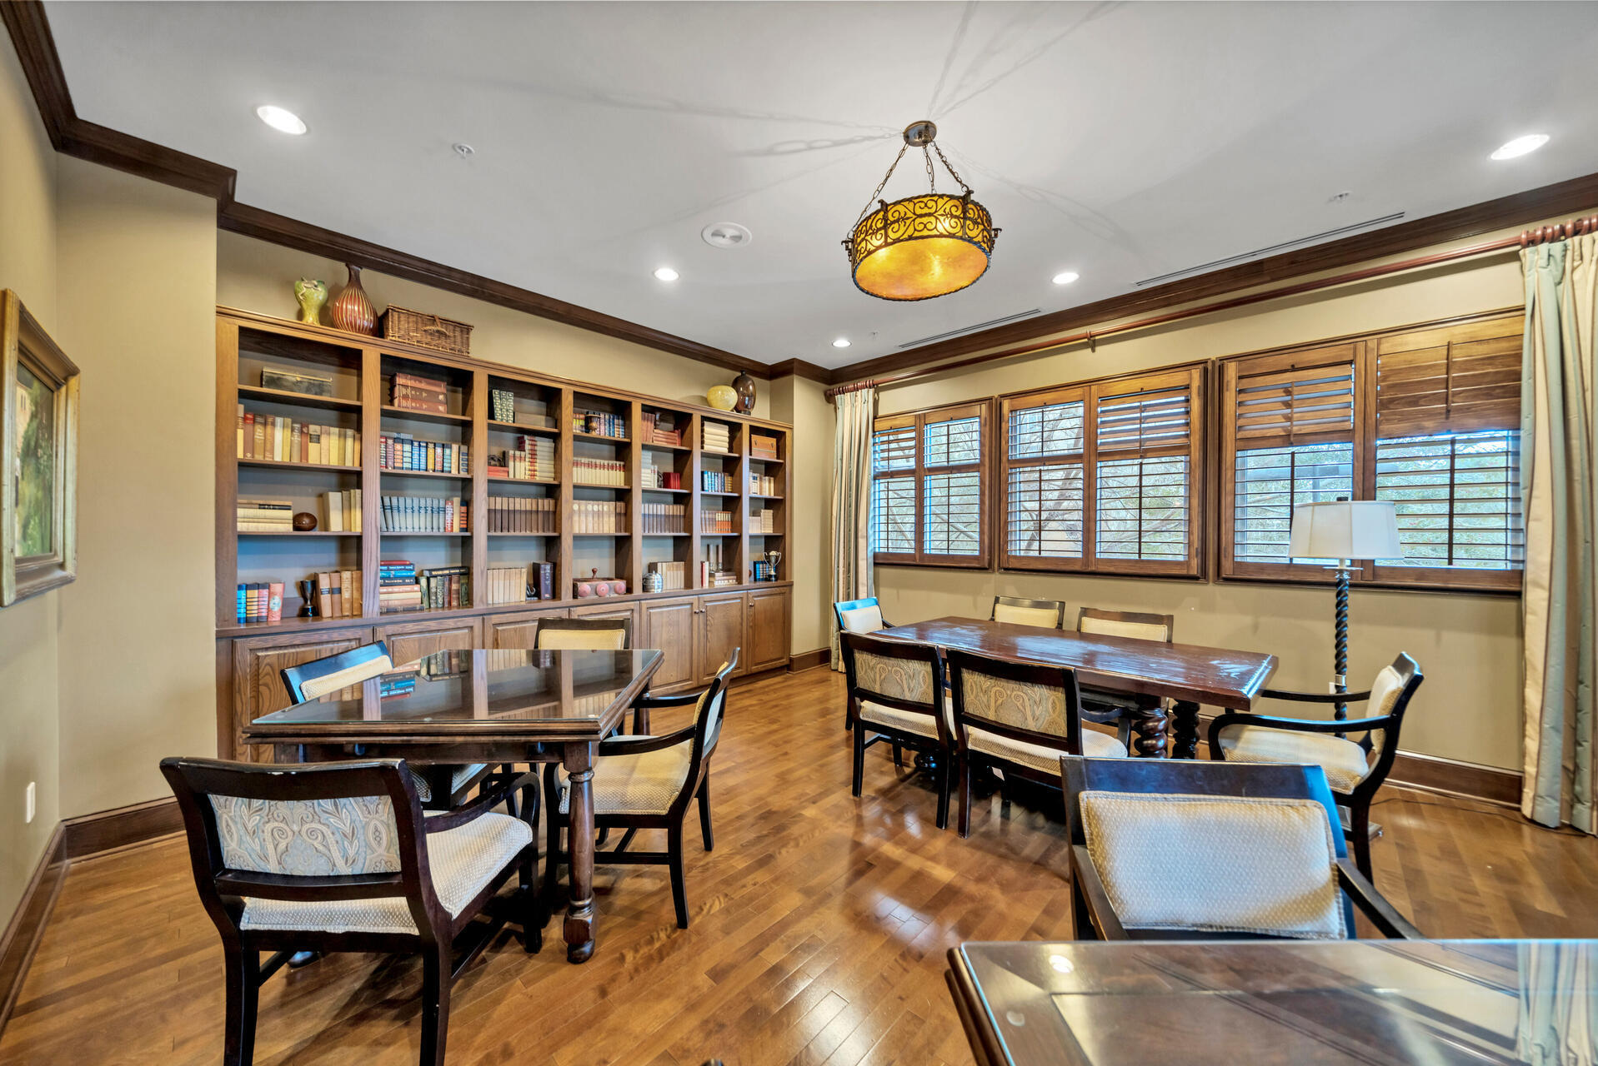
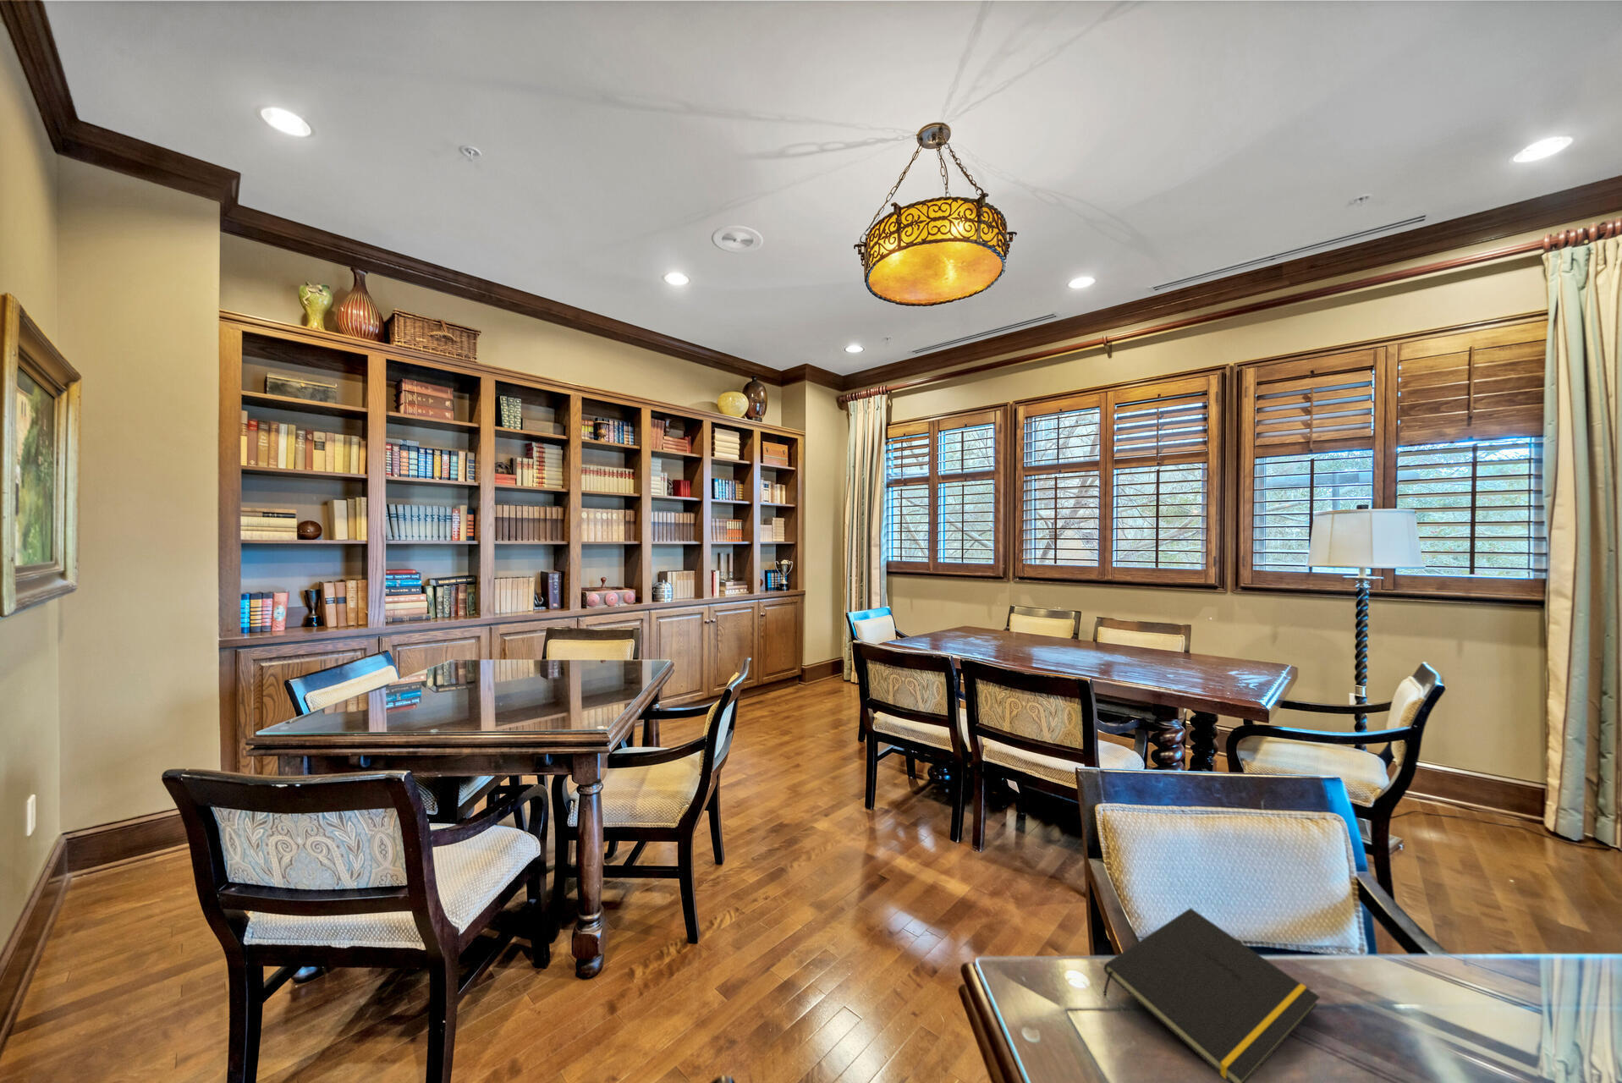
+ notepad [1102,907,1321,1083]
